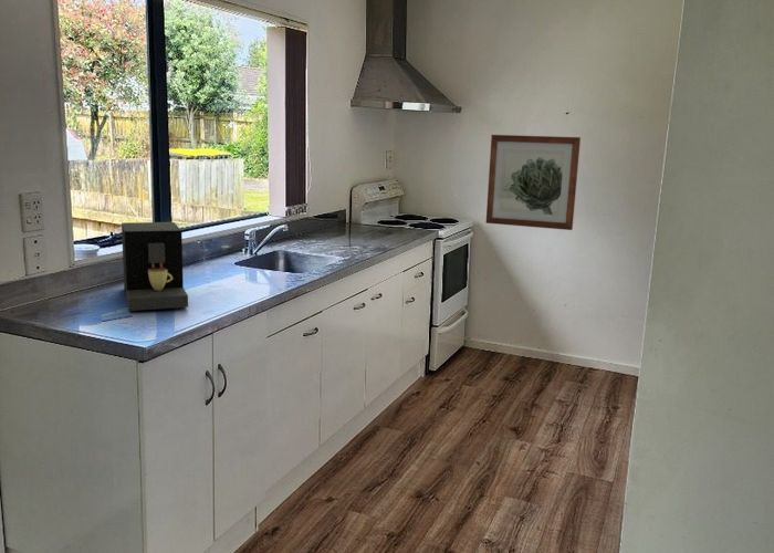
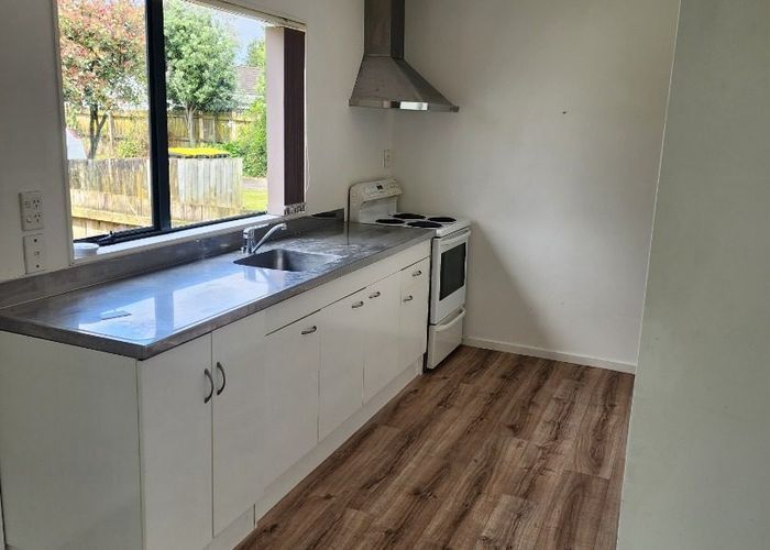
- coffee maker [121,221,189,312]
- wall art [485,134,582,231]
